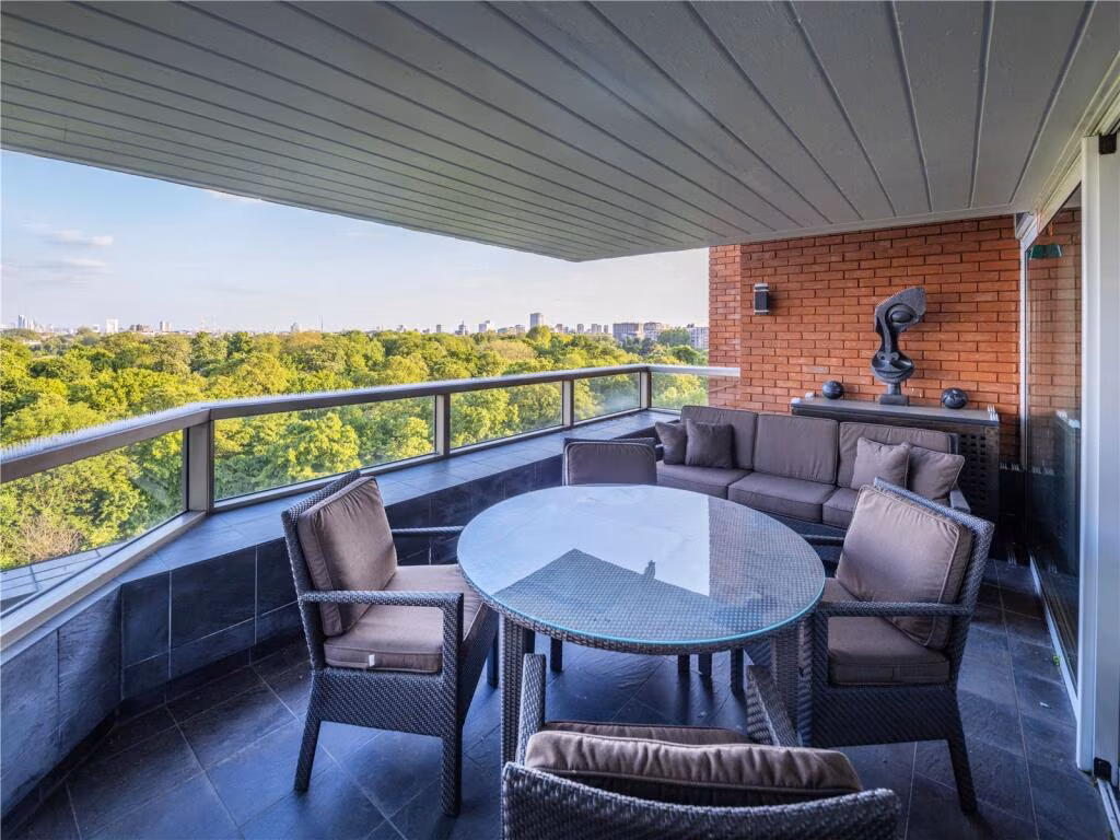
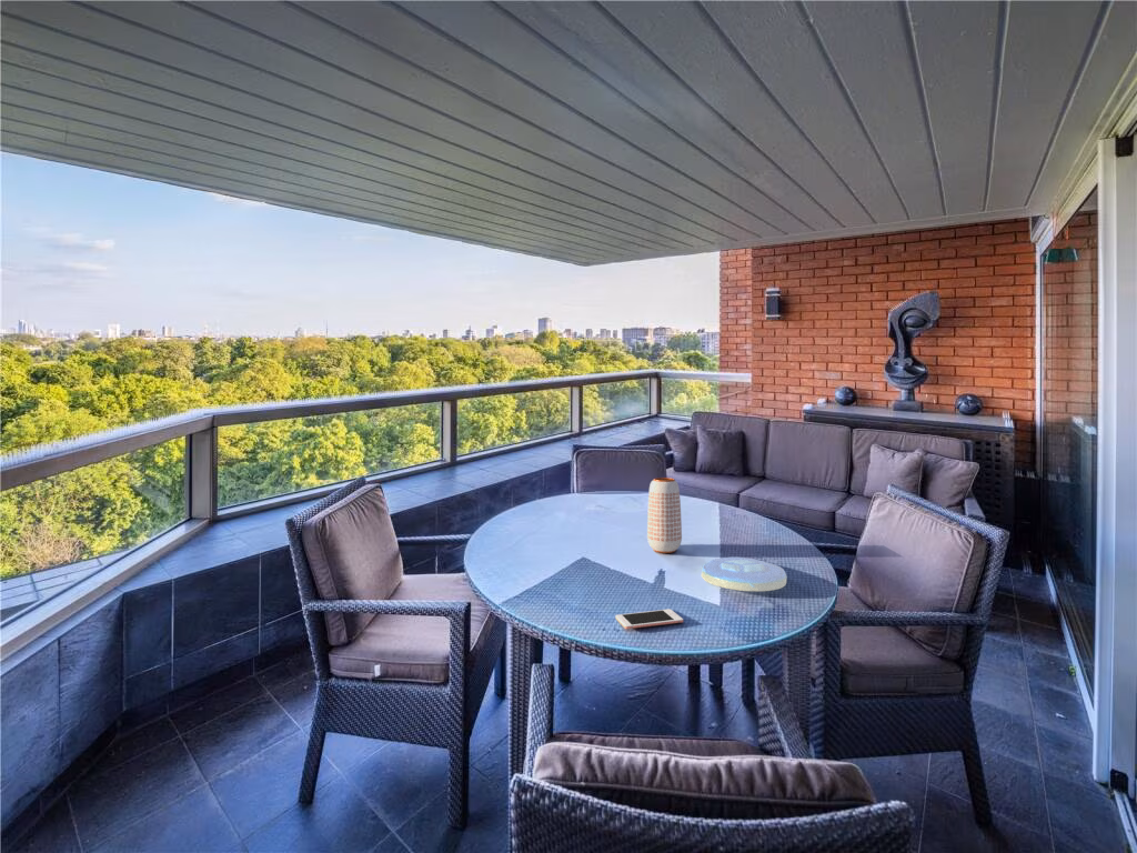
+ plate [701,556,787,592]
+ planter [646,476,683,554]
+ cell phone [614,609,684,630]
